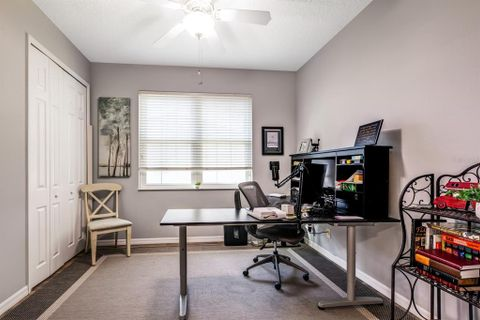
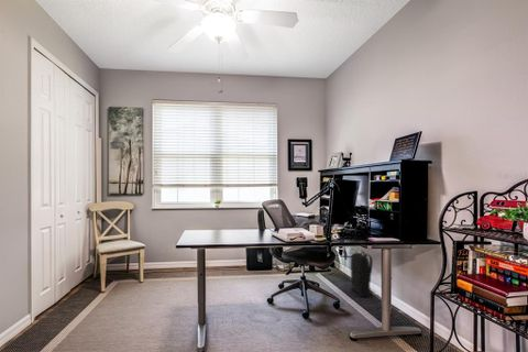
+ backpack [350,249,374,298]
